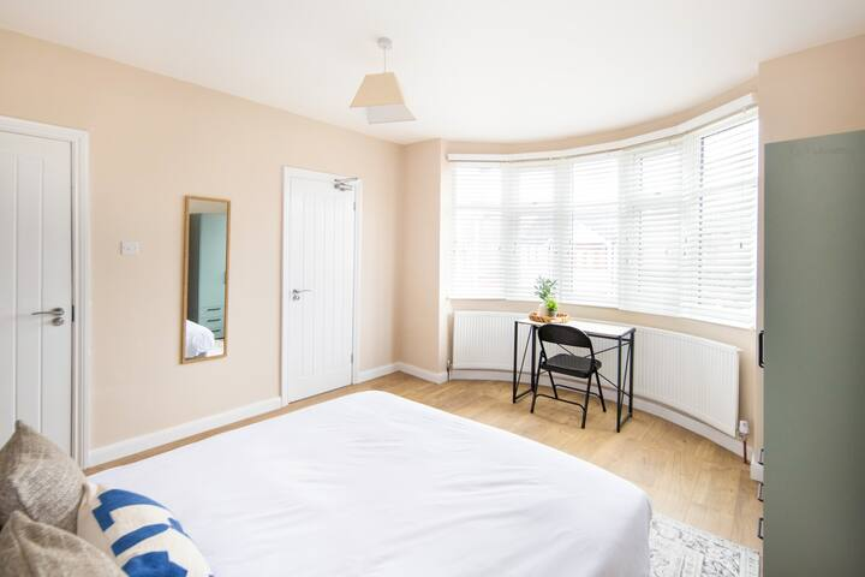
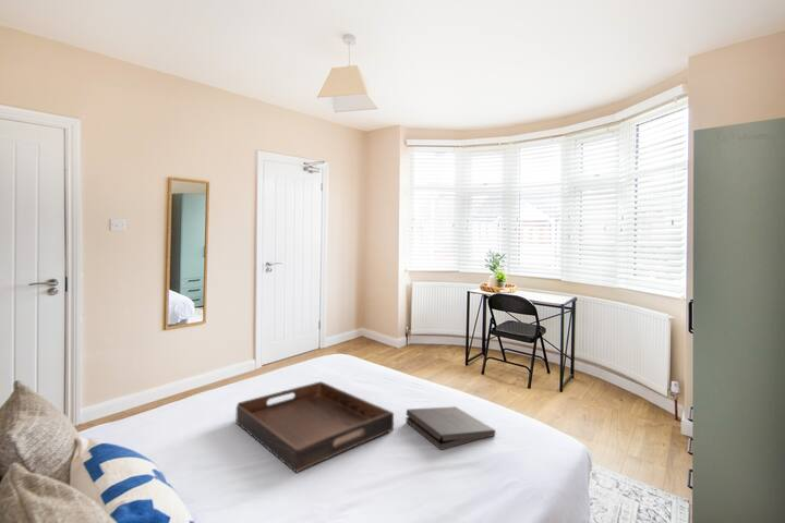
+ pizza box [406,405,496,451]
+ serving tray [235,380,395,474]
